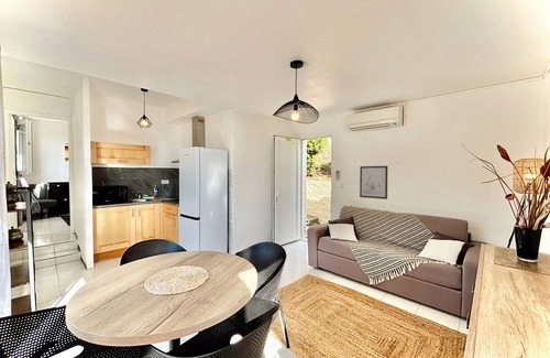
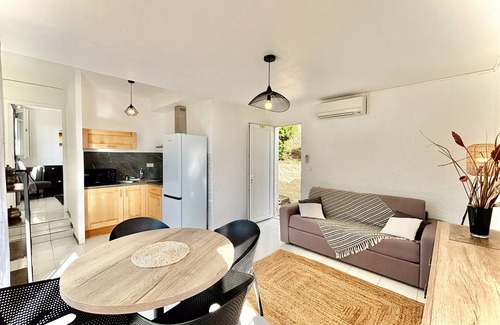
- wall art [359,165,388,200]
